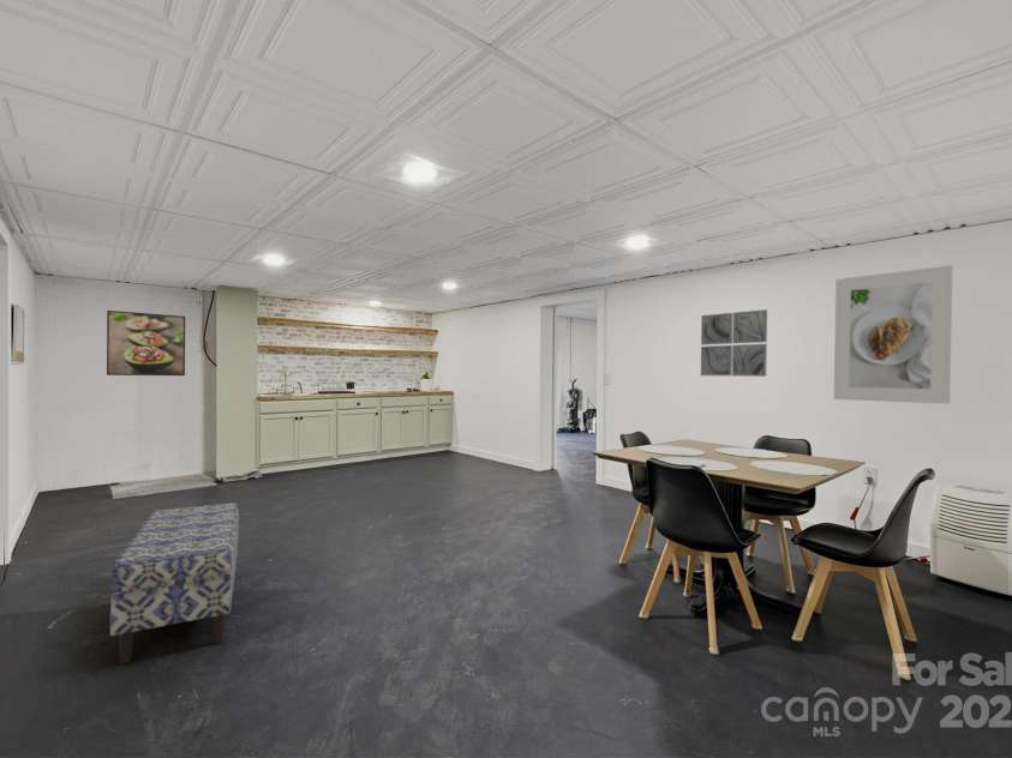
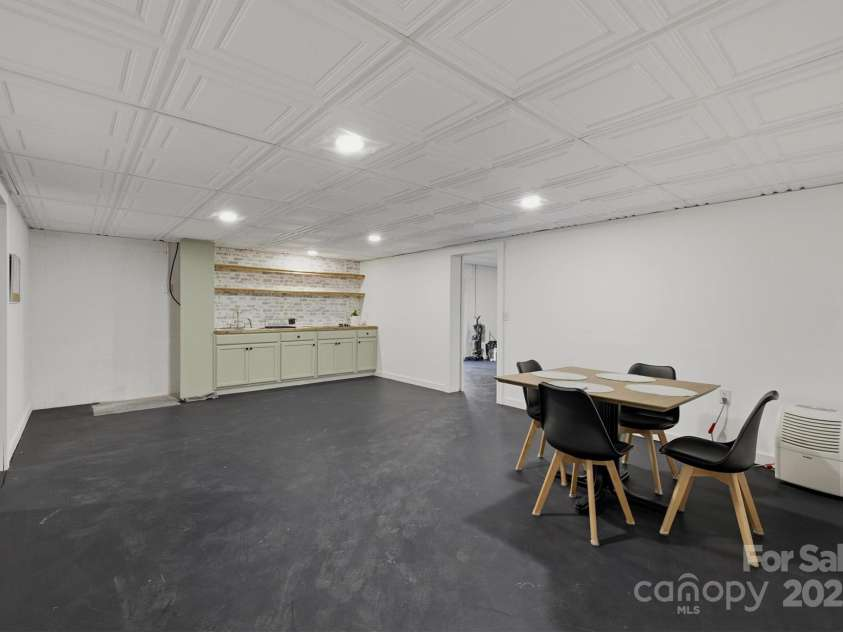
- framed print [106,309,186,377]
- wall art [700,308,768,378]
- bench [109,501,240,666]
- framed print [833,264,953,405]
